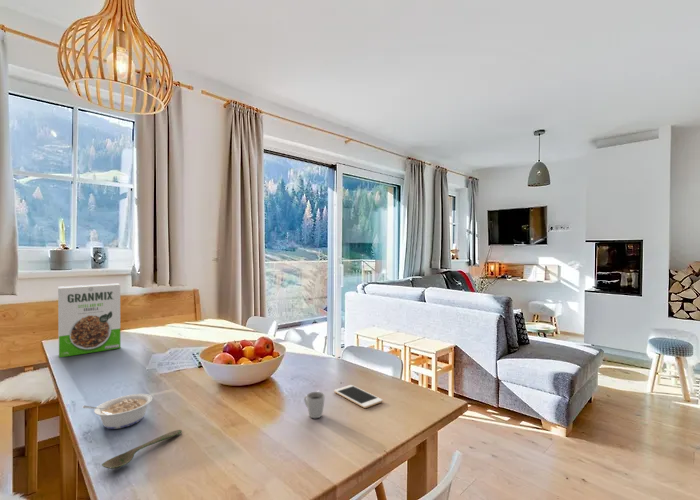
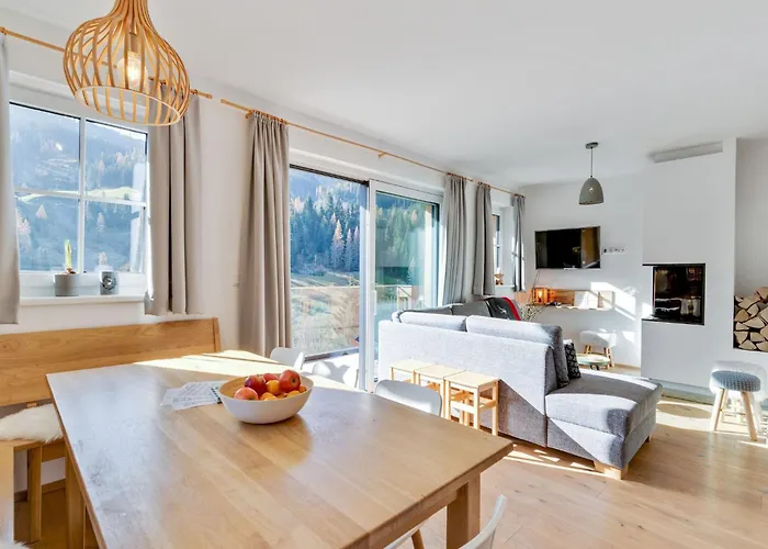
- cereal box [57,283,122,359]
- cell phone [333,384,383,409]
- cup [303,389,326,419]
- legume [82,393,153,430]
- spoon [101,429,183,470]
